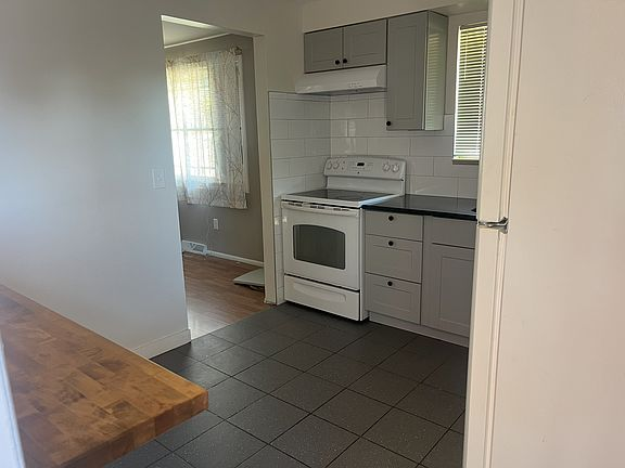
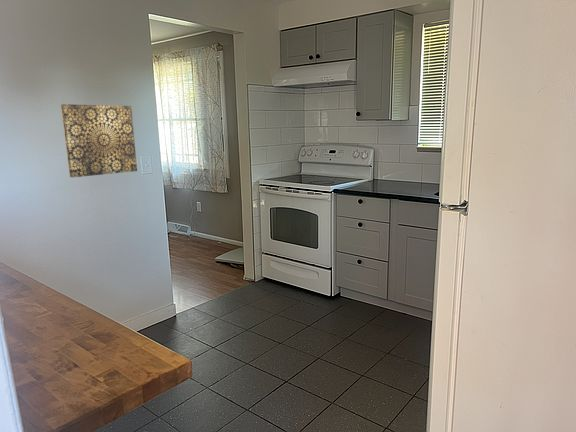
+ wall art [60,103,138,178]
